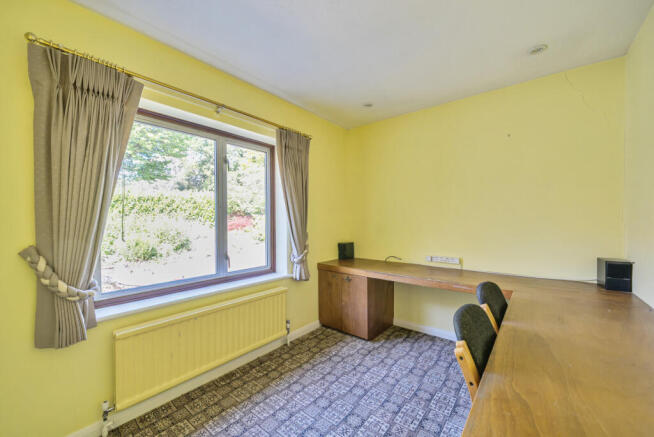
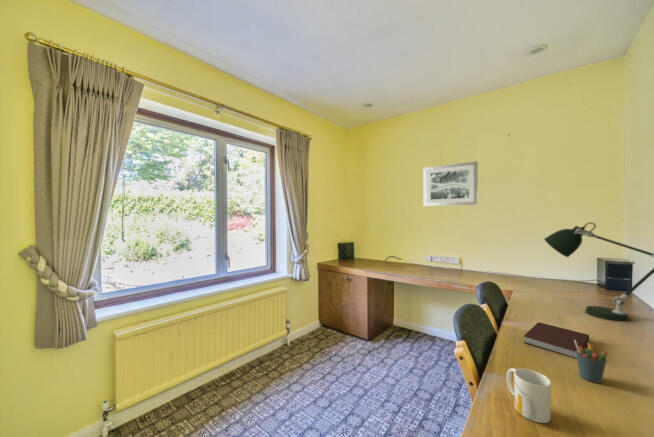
+ notebook [523,321,590,360]
+ pen holder [574,340,609,384]
+ wall art [423,160,479,207]
+ mug [506,367,552,424]
+ desk lamp [543,222,654,322]
